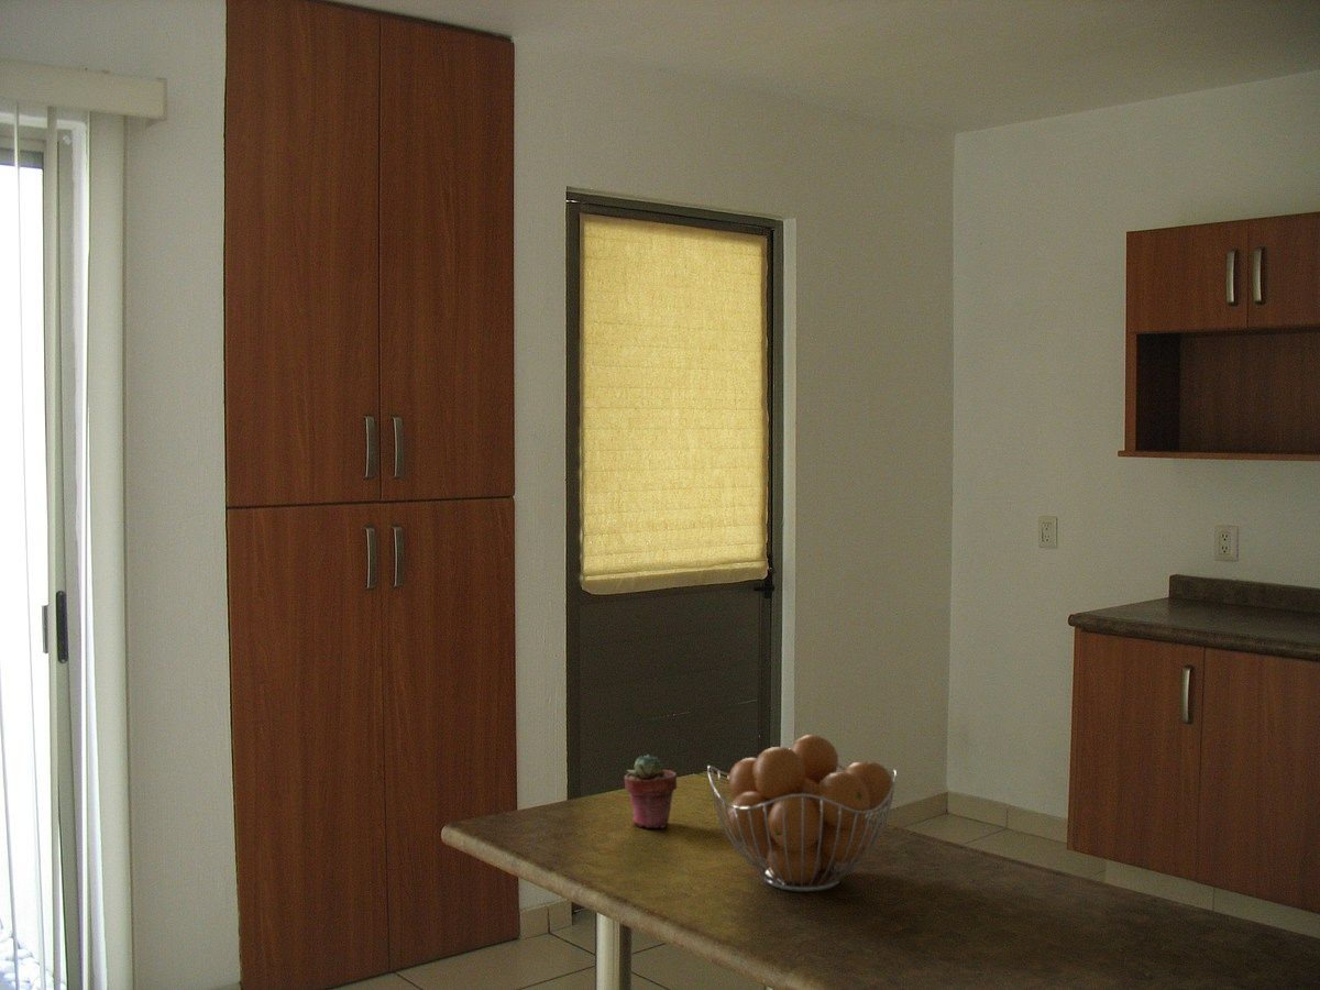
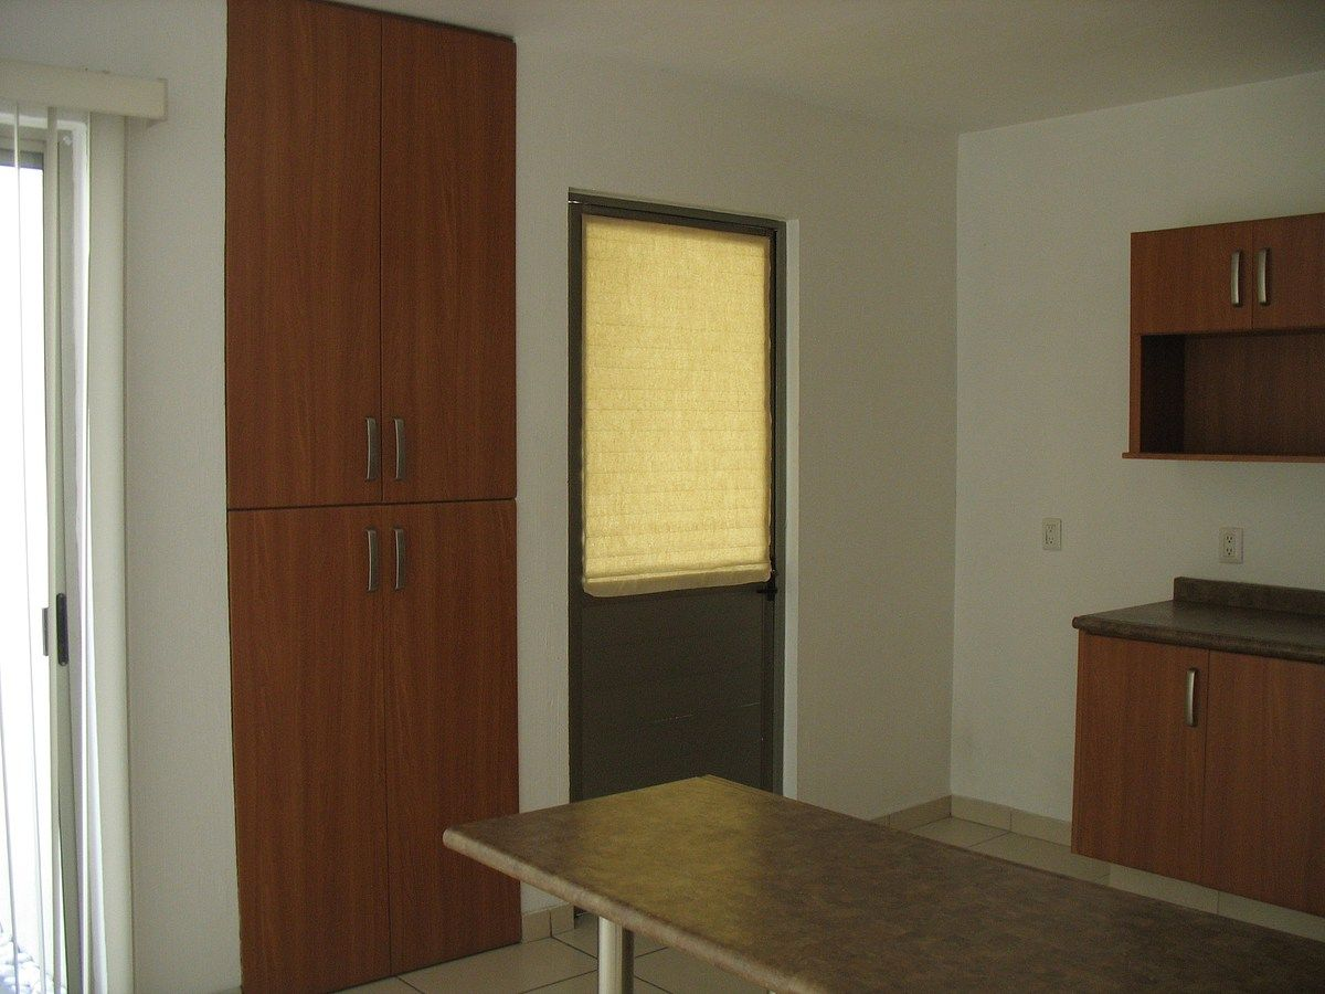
- fruit basket [706,734,899,893]
- potted succulent [624,754,678,829]
